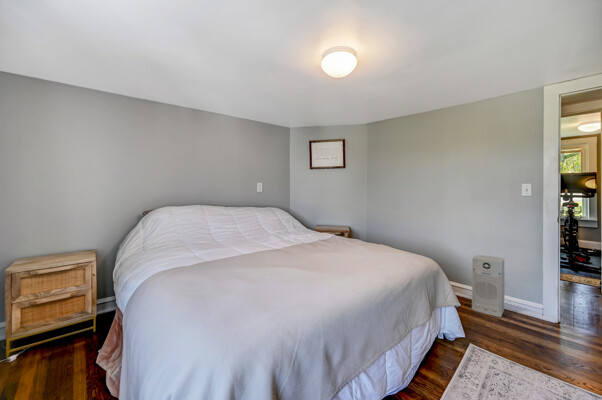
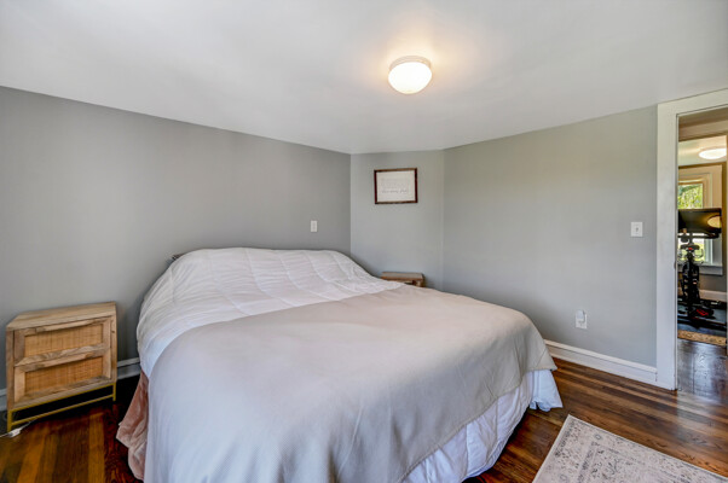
- air purifier [471,254,505,318]
